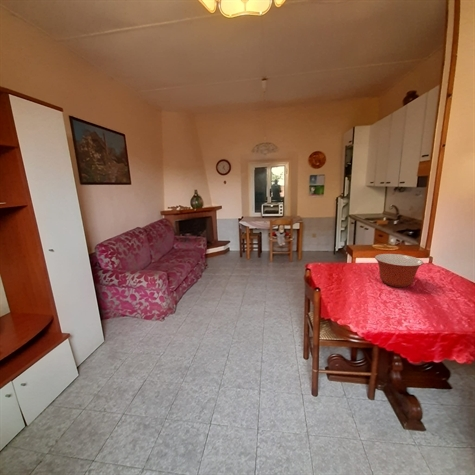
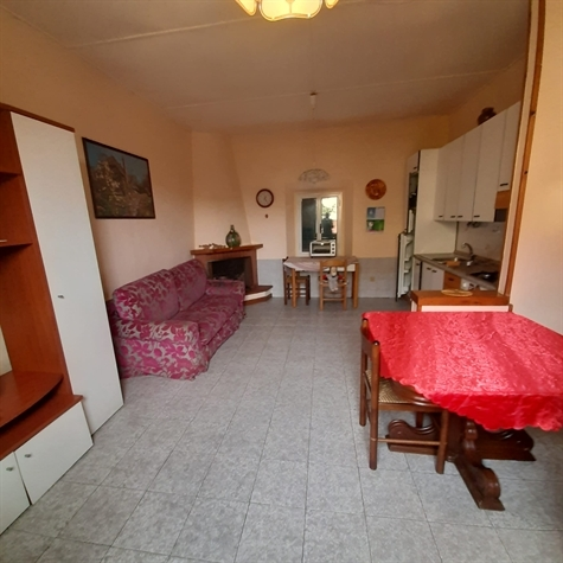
- mixing bowl [374,253,424,288]
